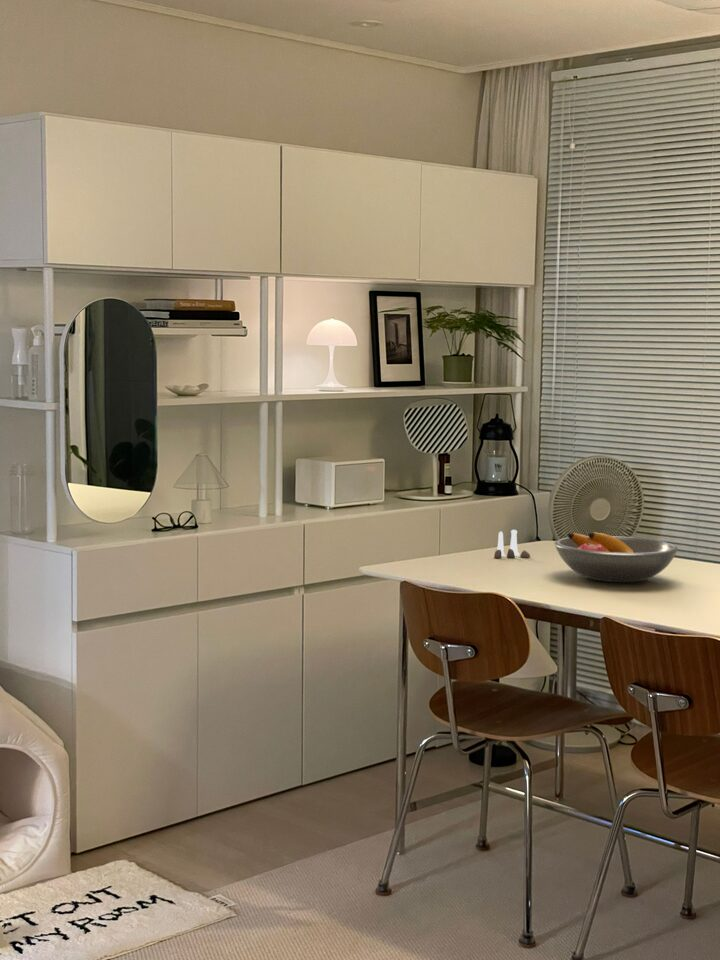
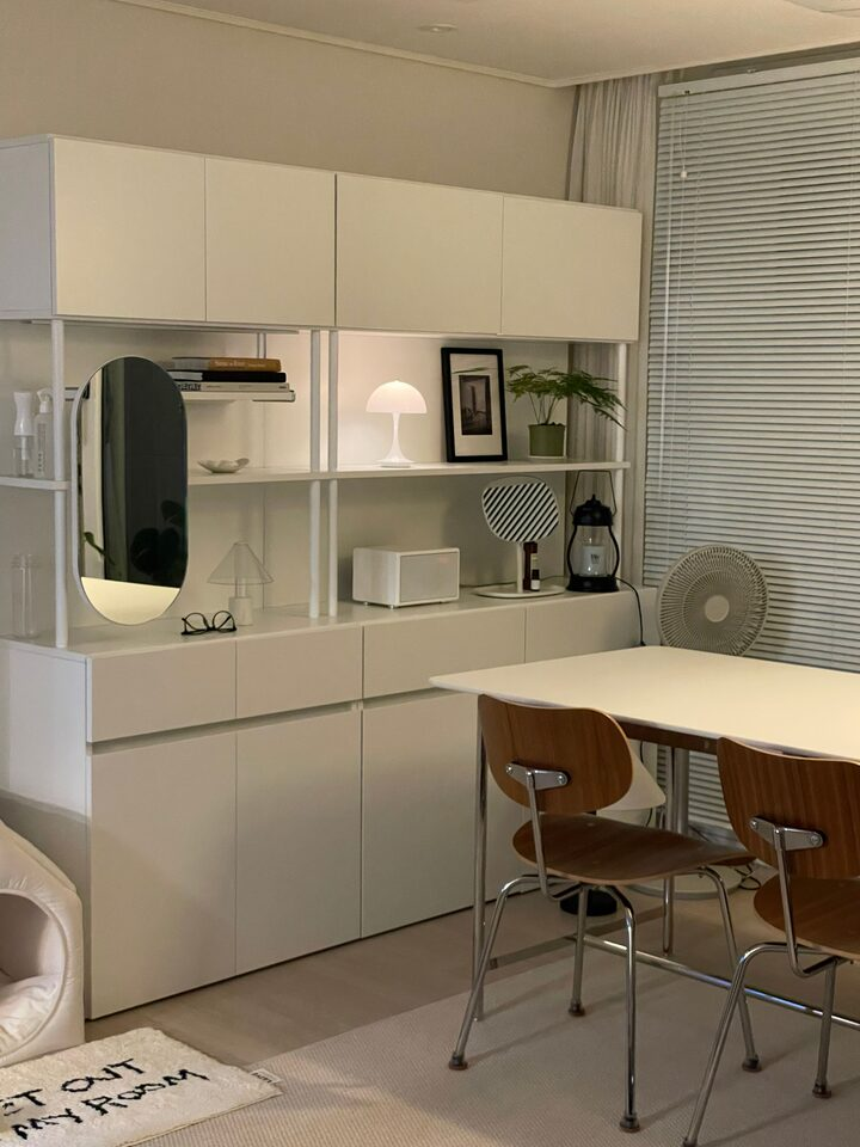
- fruit bowl [553,531,679,583]
- salt and pepper shaker set [493,529,531,559]
